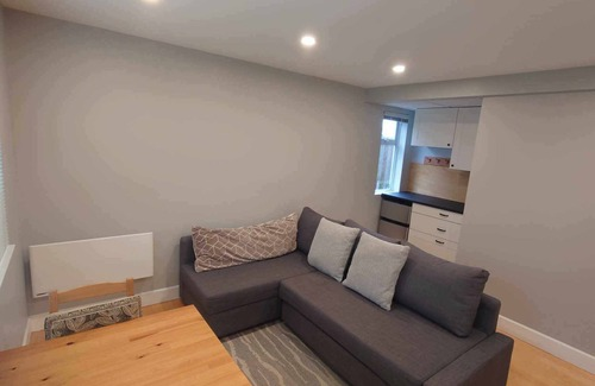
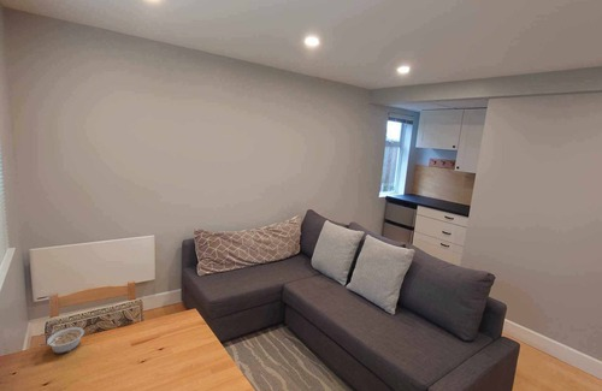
+ legume [39,326,85,355]
